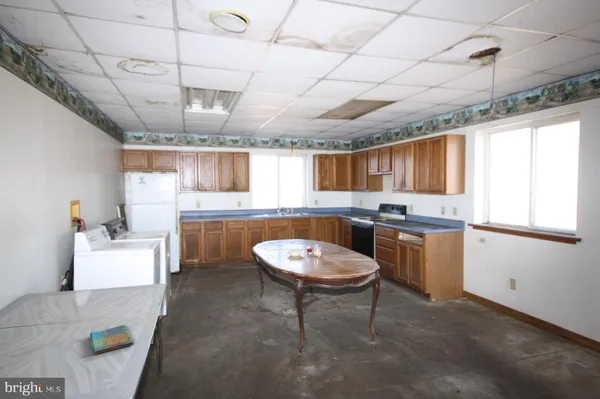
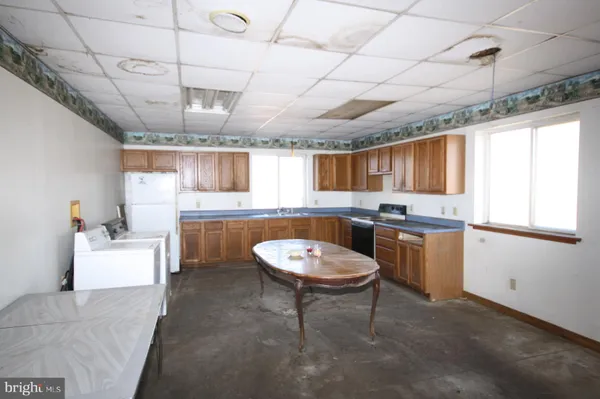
- dish towel [89,324,135,355]
